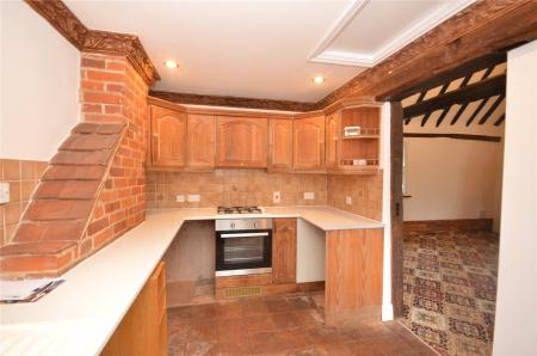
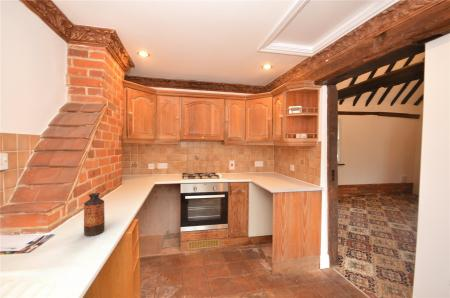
+ bottle [83,192,106,237]
